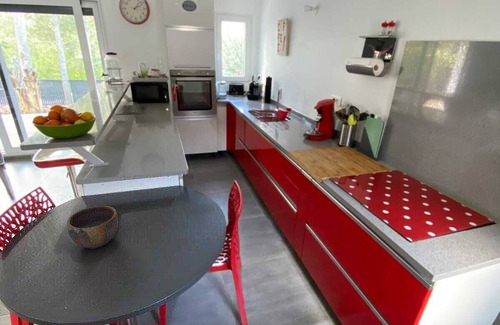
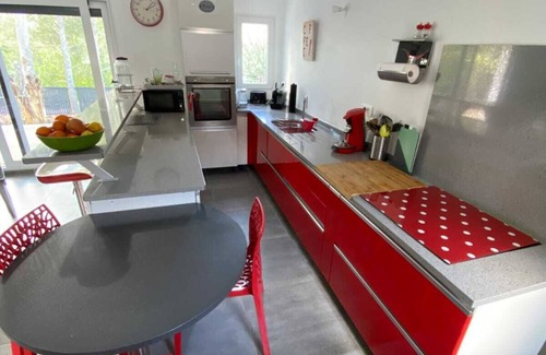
- bowl [66,205,119,249]
